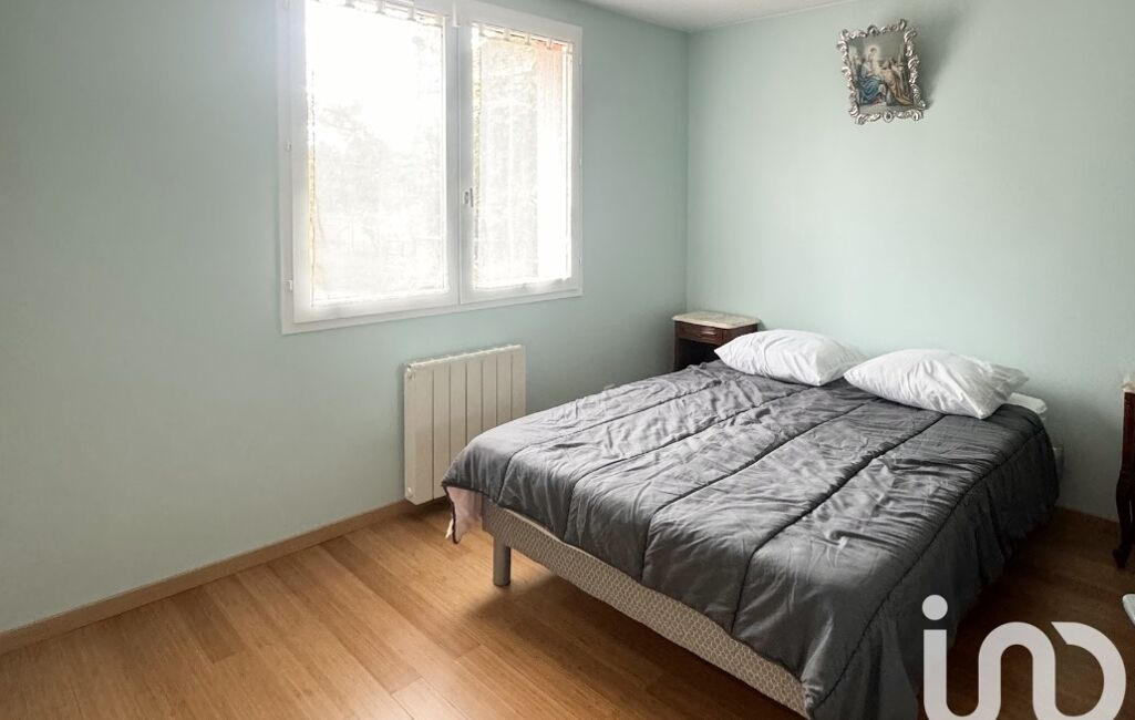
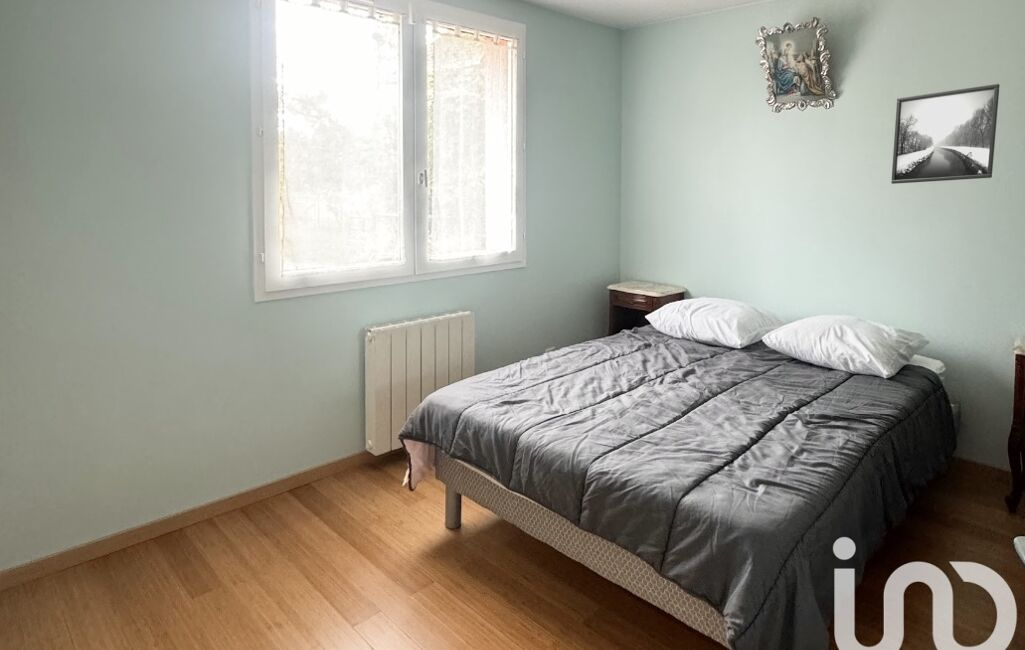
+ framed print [890,83,1001,185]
